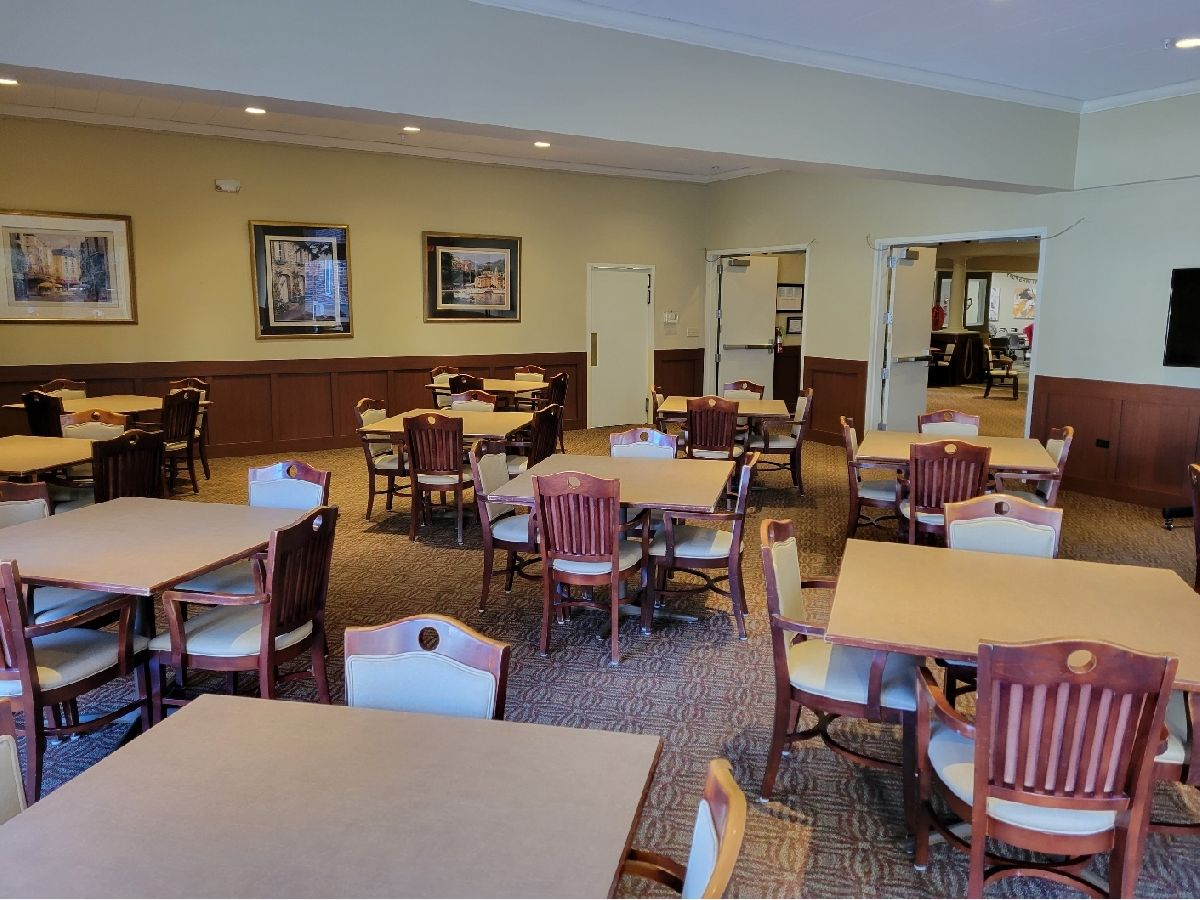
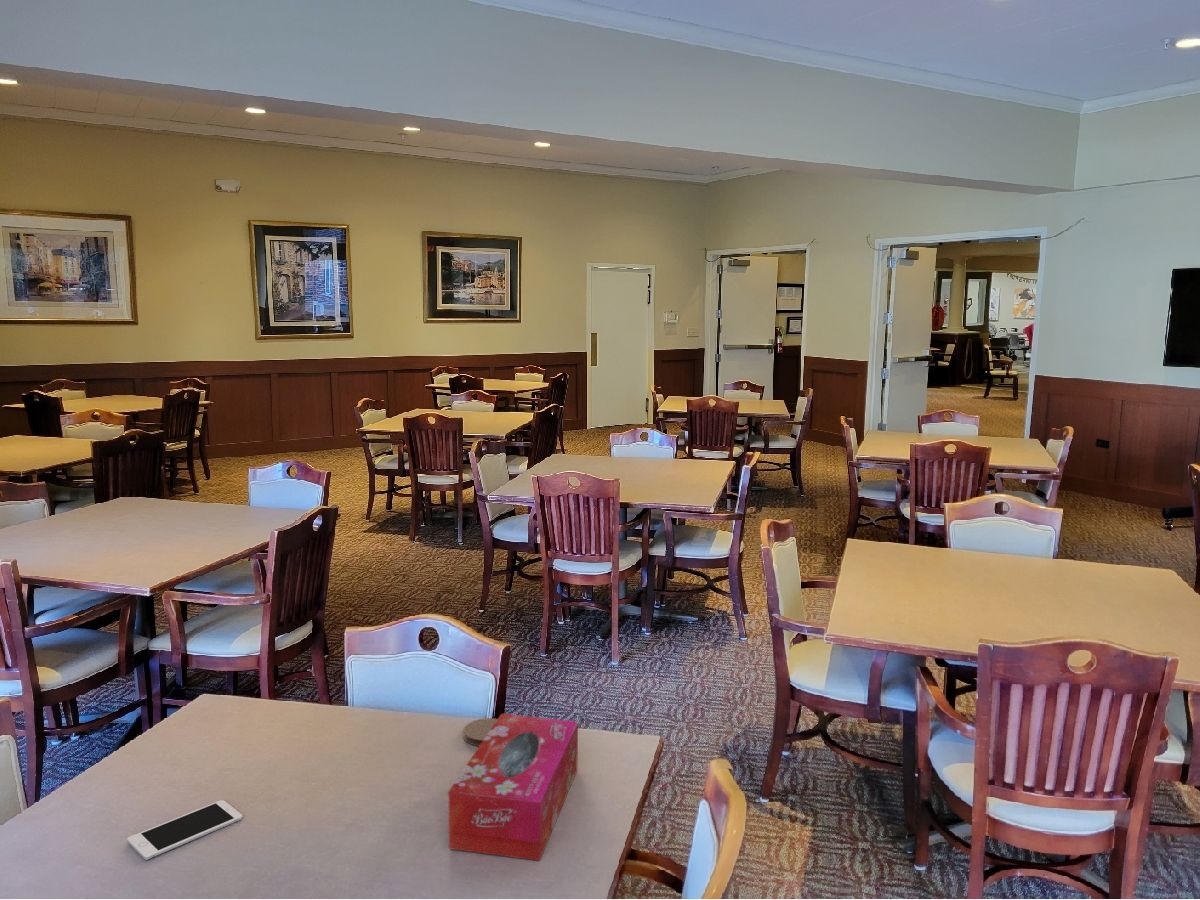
+ tissue box [448,713,579,862]
+ cell phone [126,799,244,861]
+ coaster [462,717,498,747]
